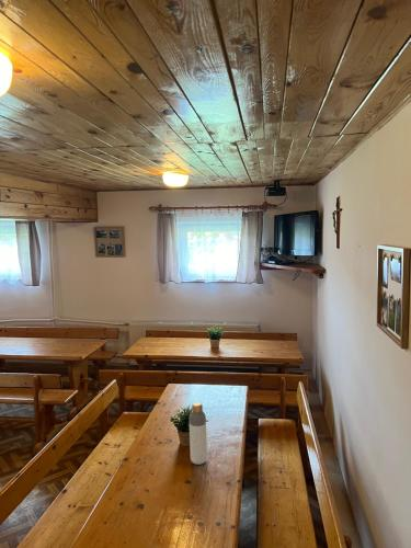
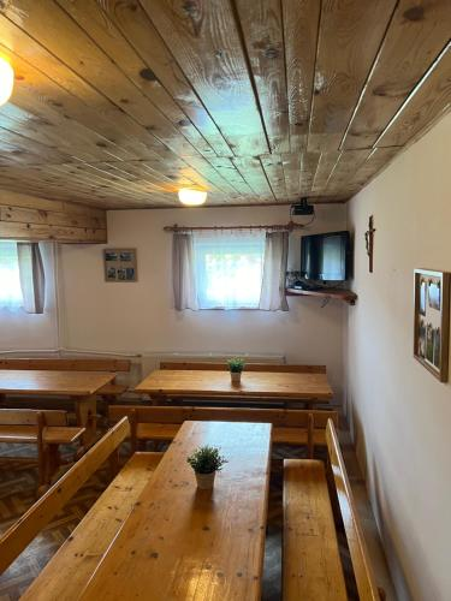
- bottle [189,401,208,466]
